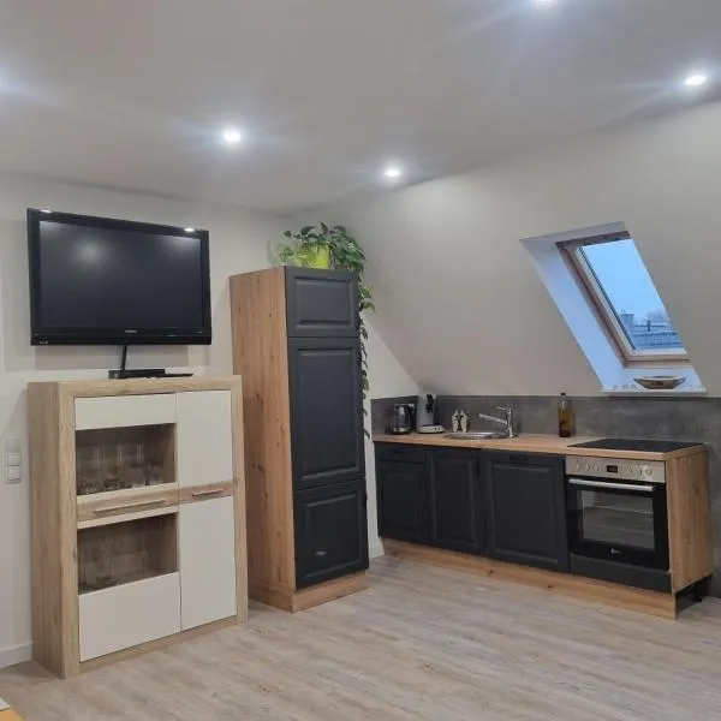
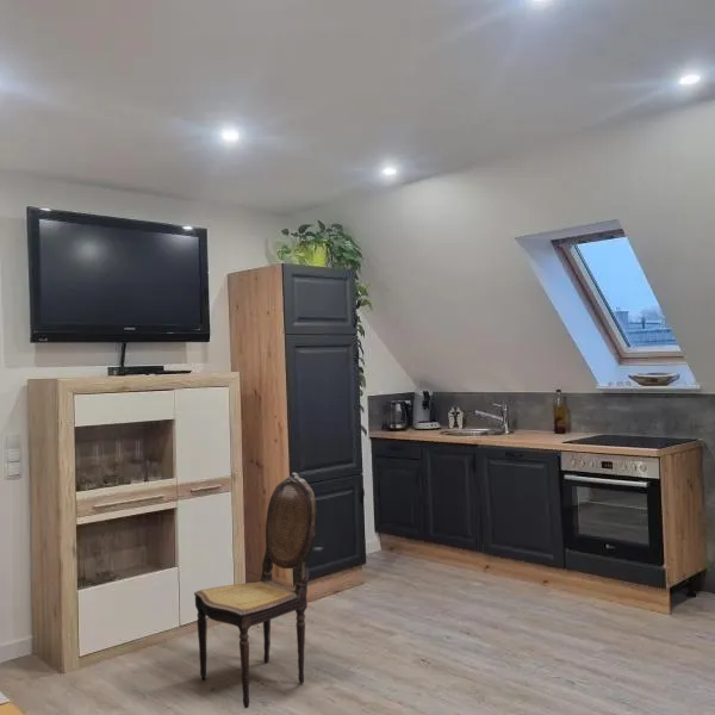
+ dining chair [193,472,318,709]
